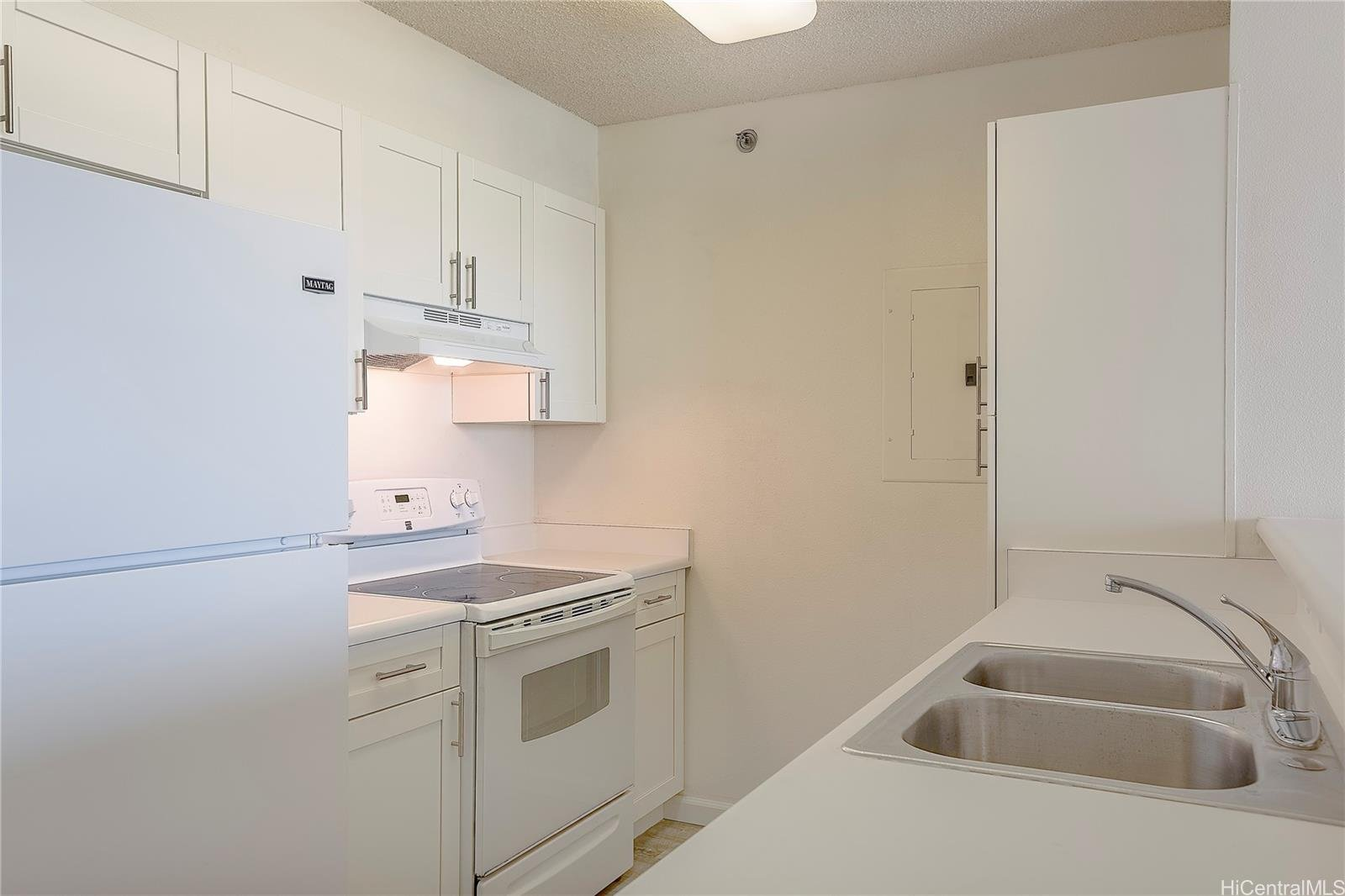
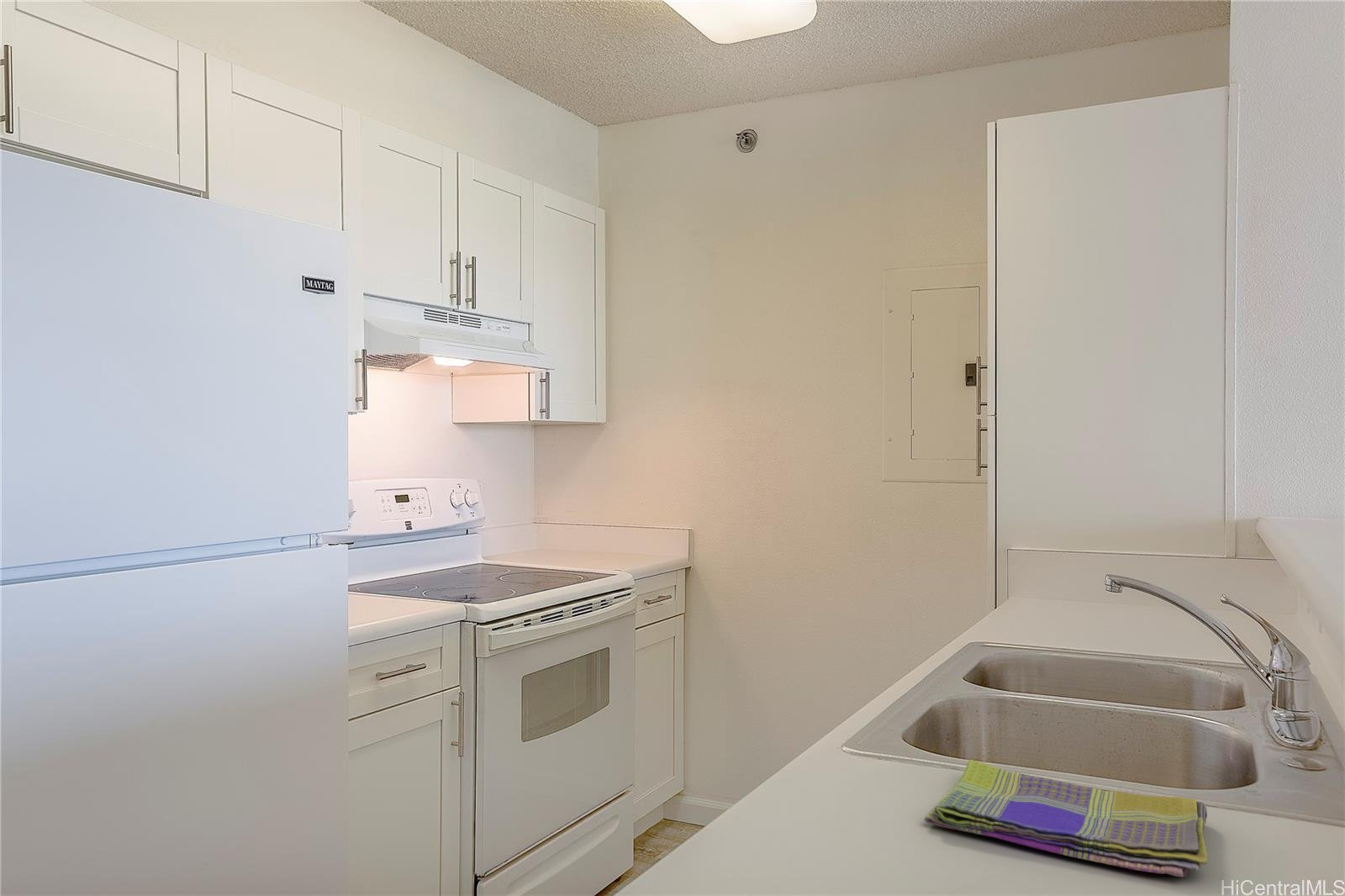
+ dish towel [924,759,1208,878]
